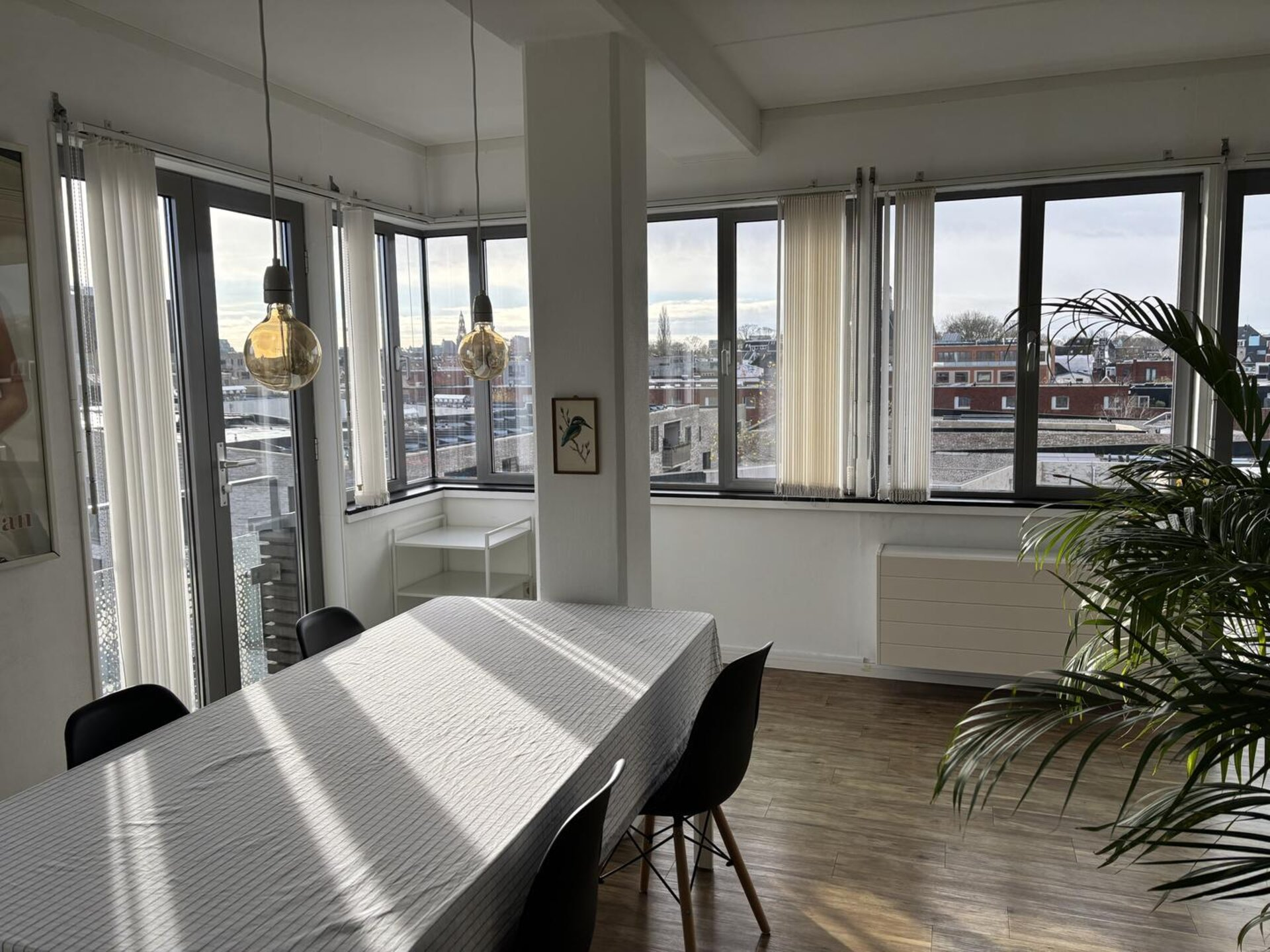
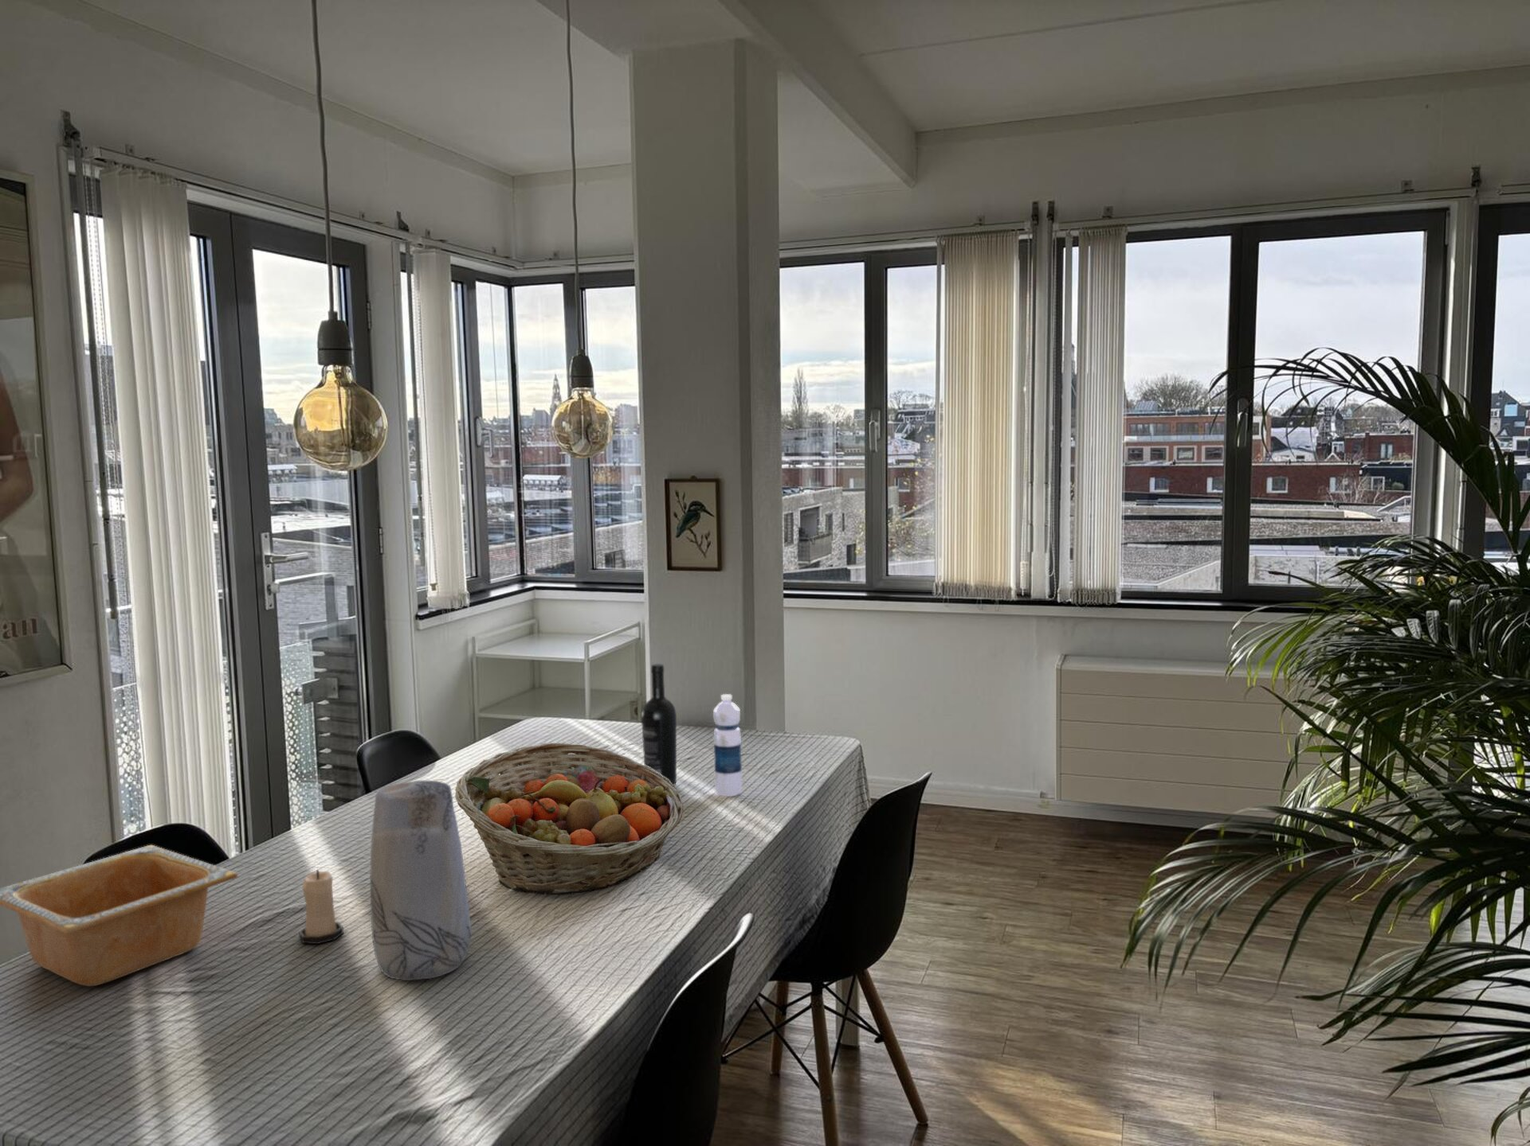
+ wine bottle [641,663,677,786]
+ vase [370,779,472,981]
+ water bottle [712,693,742,797]
+ fruit basket [454,743,684,896]
+ candle [298,869,345,945]
+ serving bowl [0,844,239,987]
